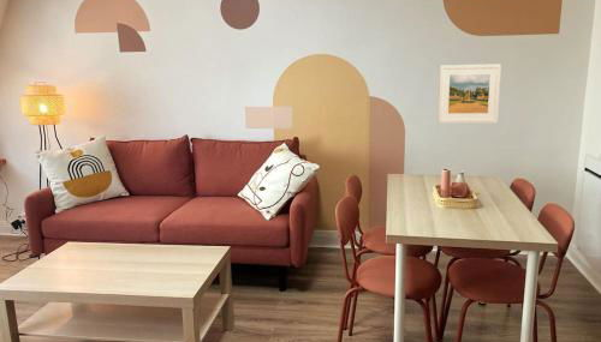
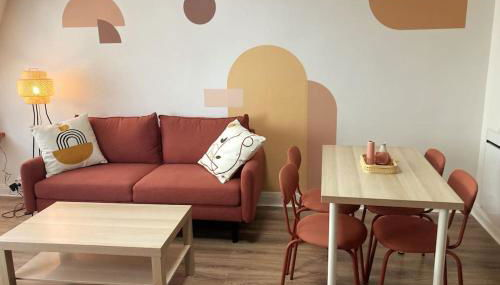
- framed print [436,62,502,124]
